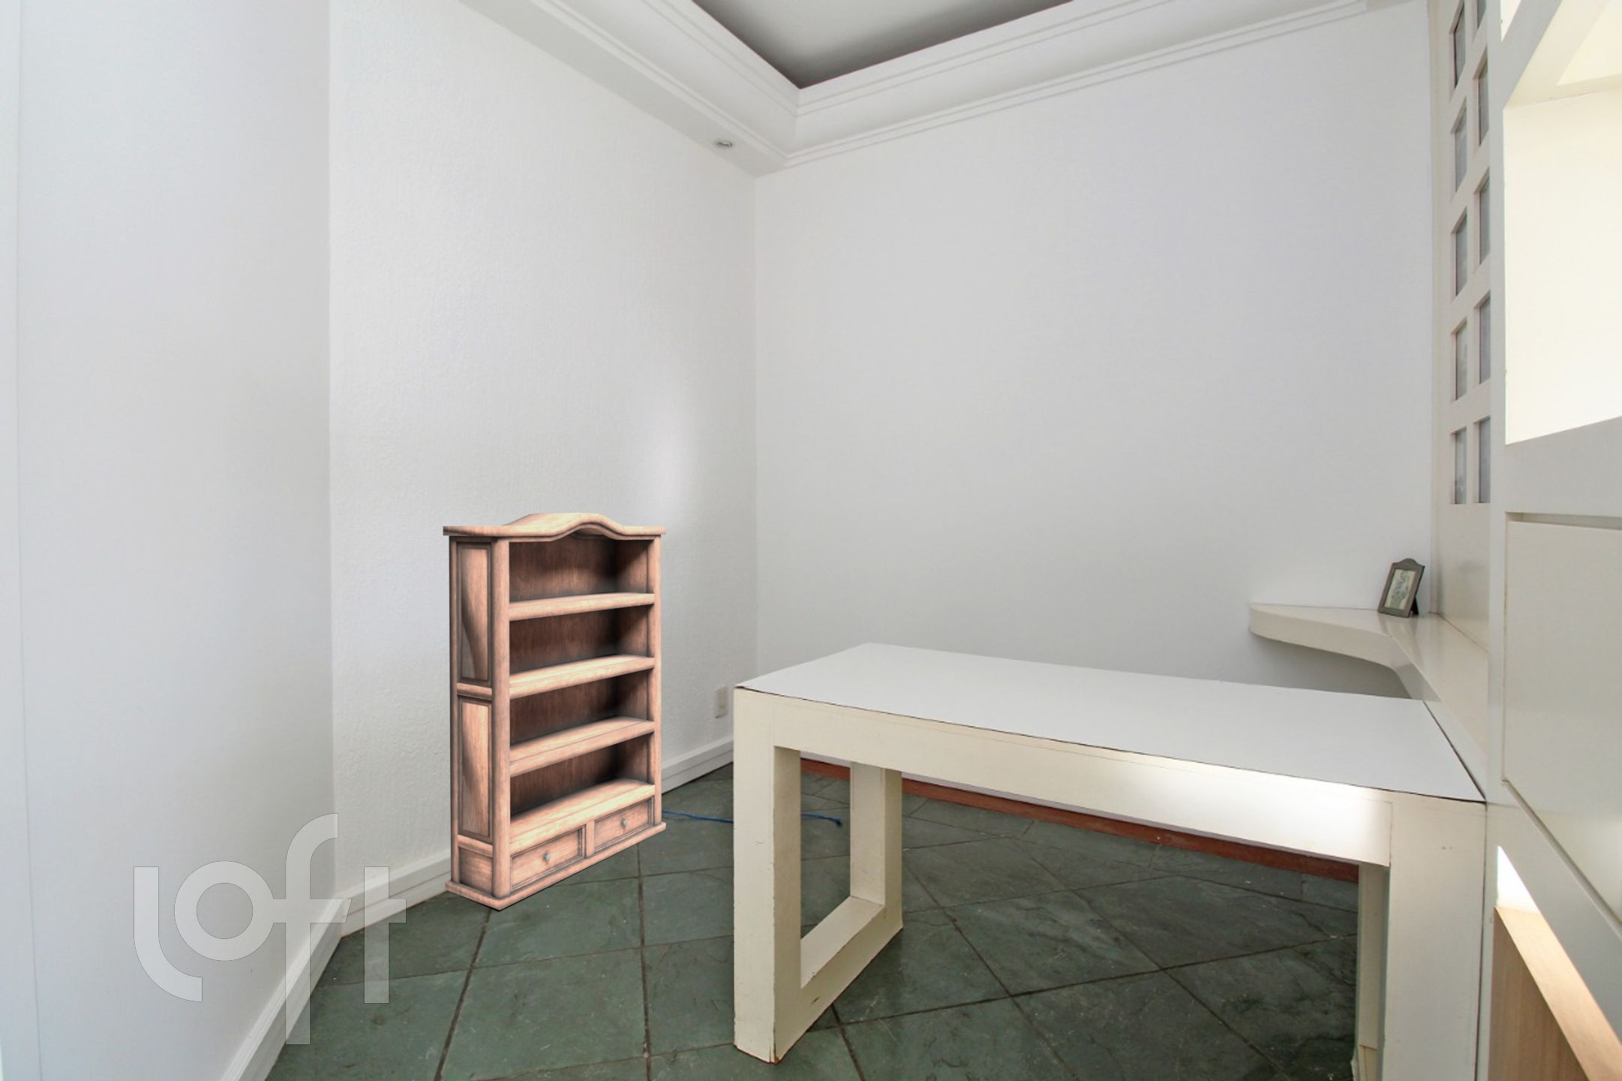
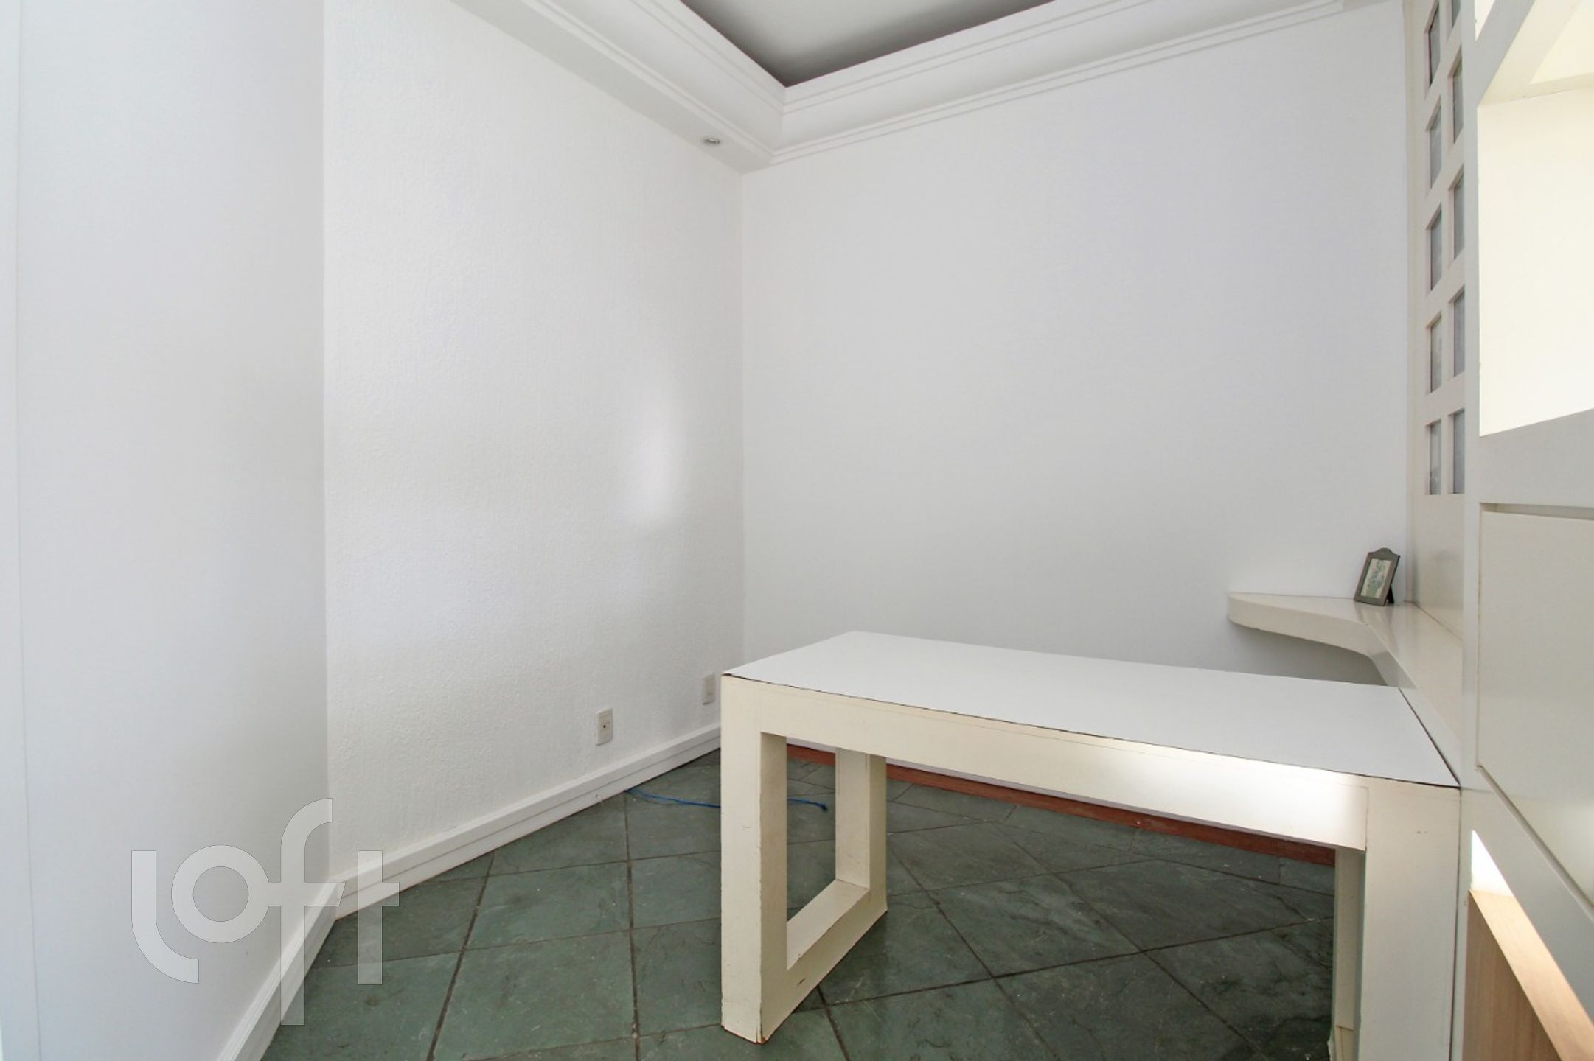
- bookshelf [441,512,666,911]
